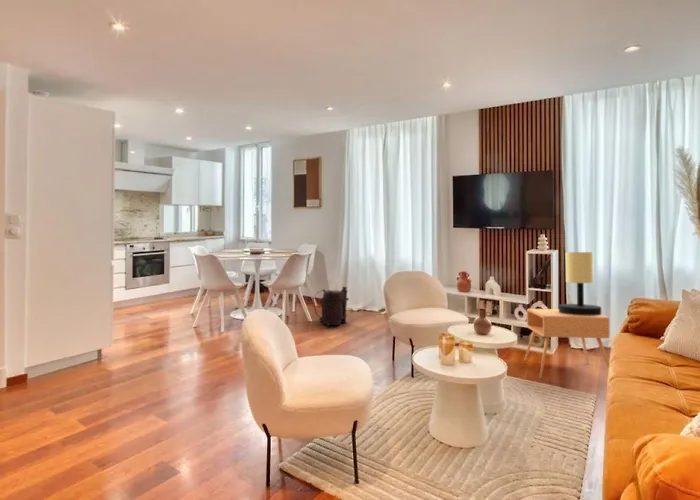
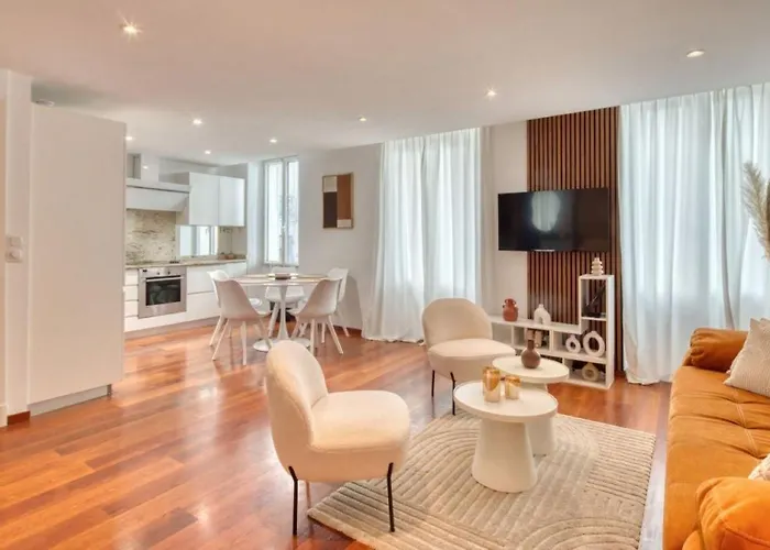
- table lamp [558,251,602,315]
- side table [523,308,610,379]
- backpack [311,286,350,326]
